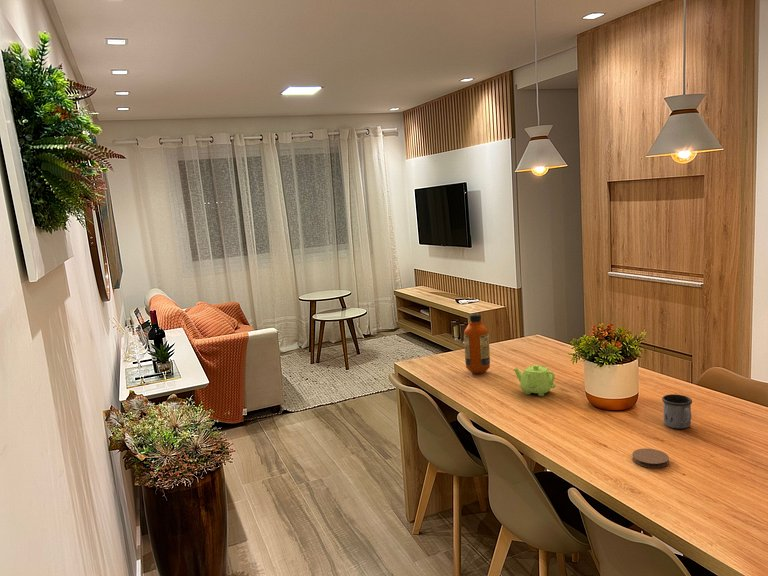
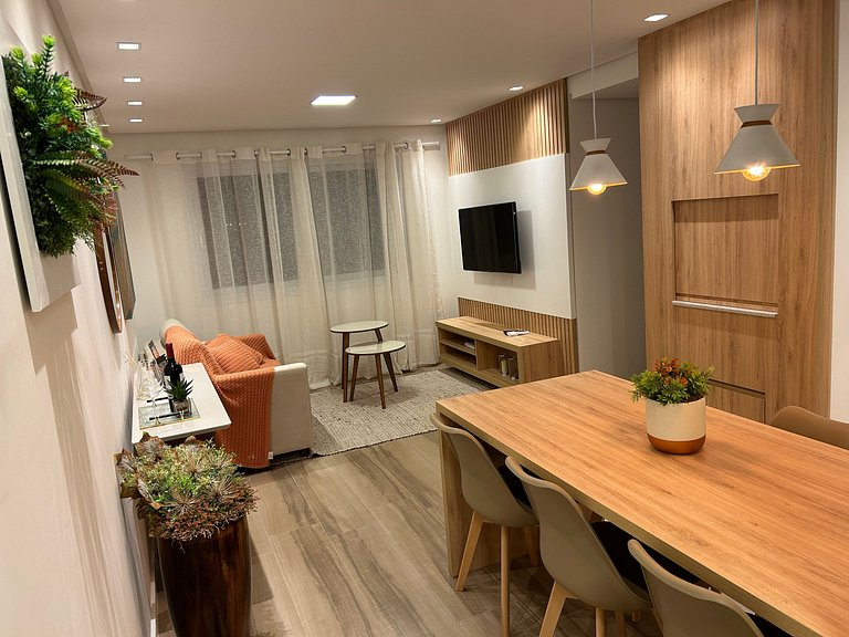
- mug [661,393,693,430]
- teapot [513,364,557,397]
- bottle [463,313,491,375]
- coaster [631,448,670,469]
